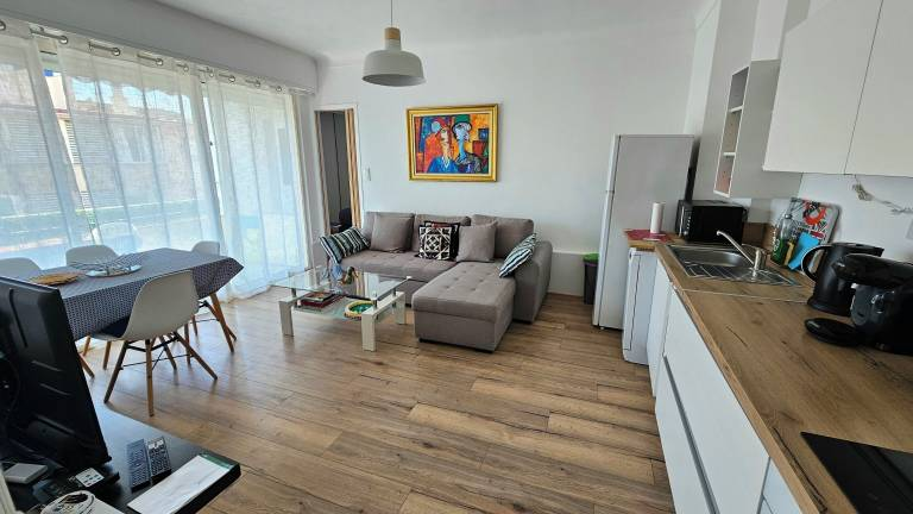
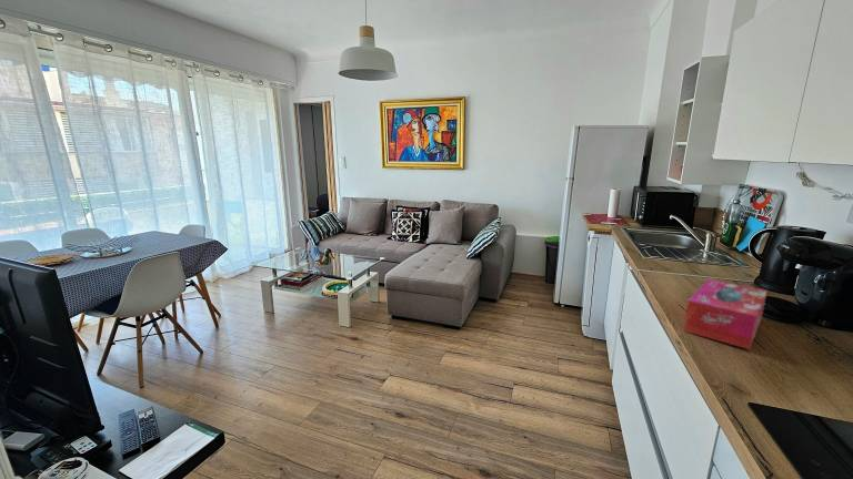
+ tissue box [682,278,769,350]
